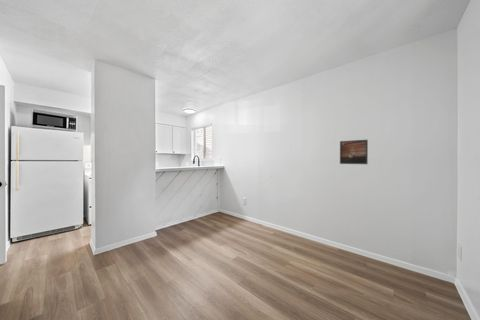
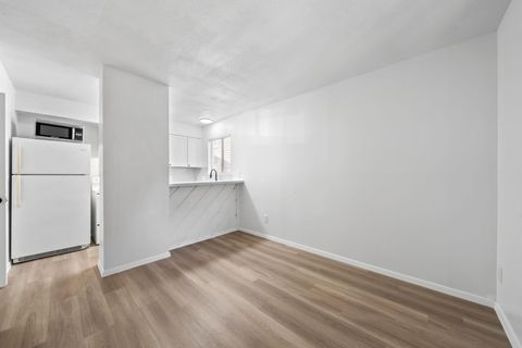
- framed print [339,139,369,165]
